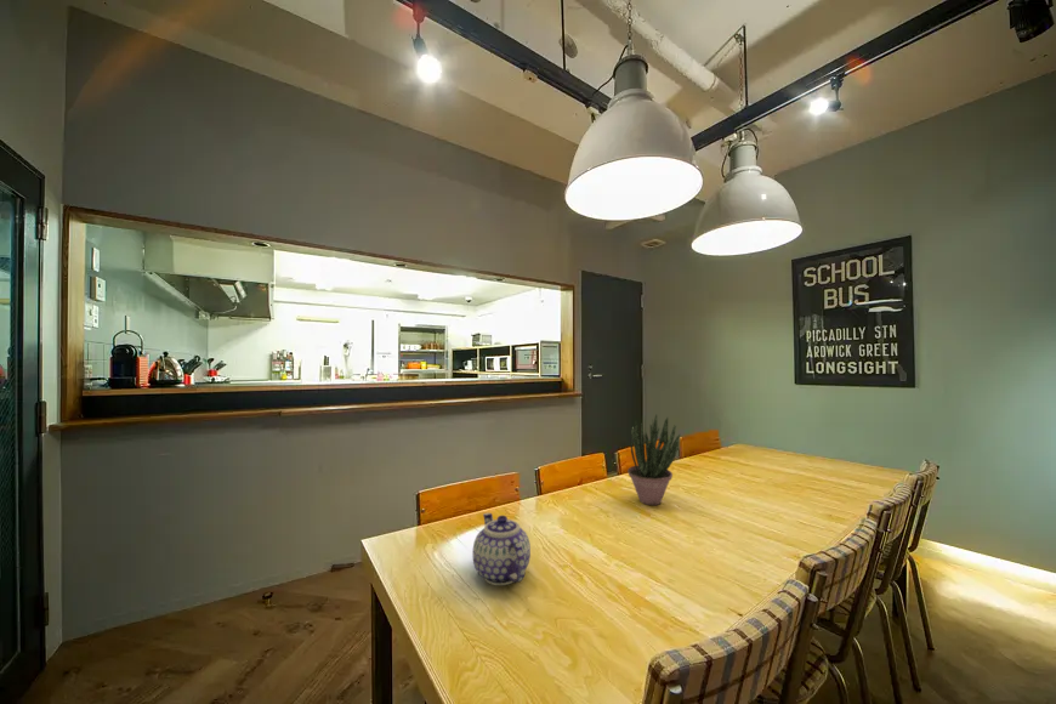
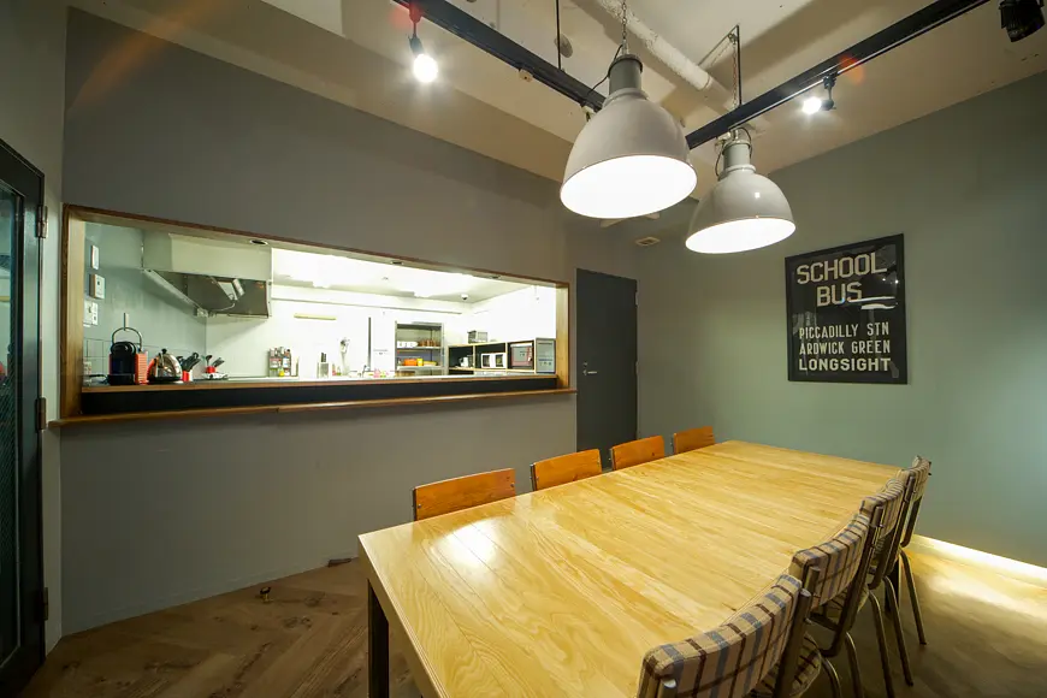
- teapot [472,512,532,586]
- potted plant [626,414,681,506]
